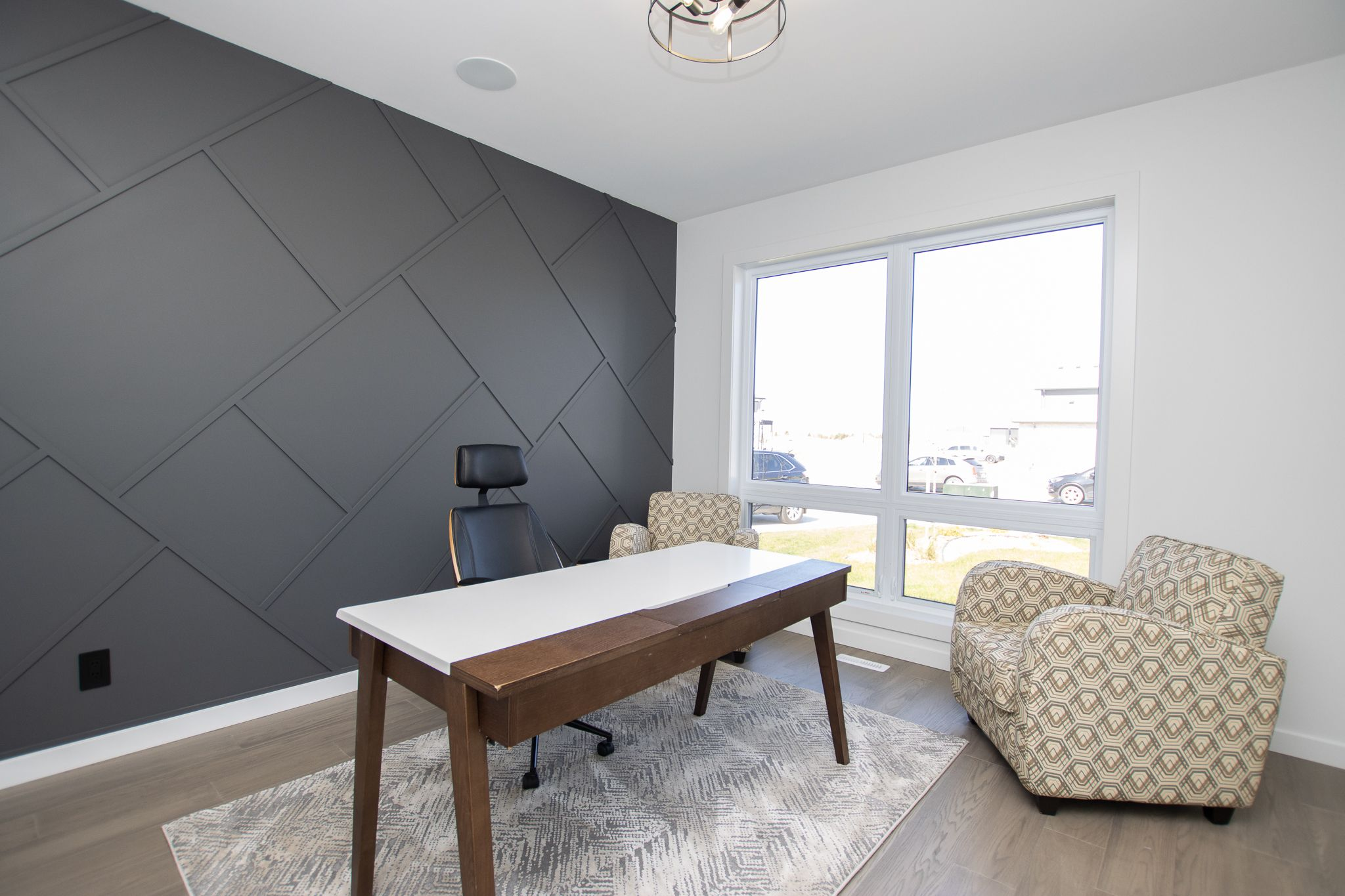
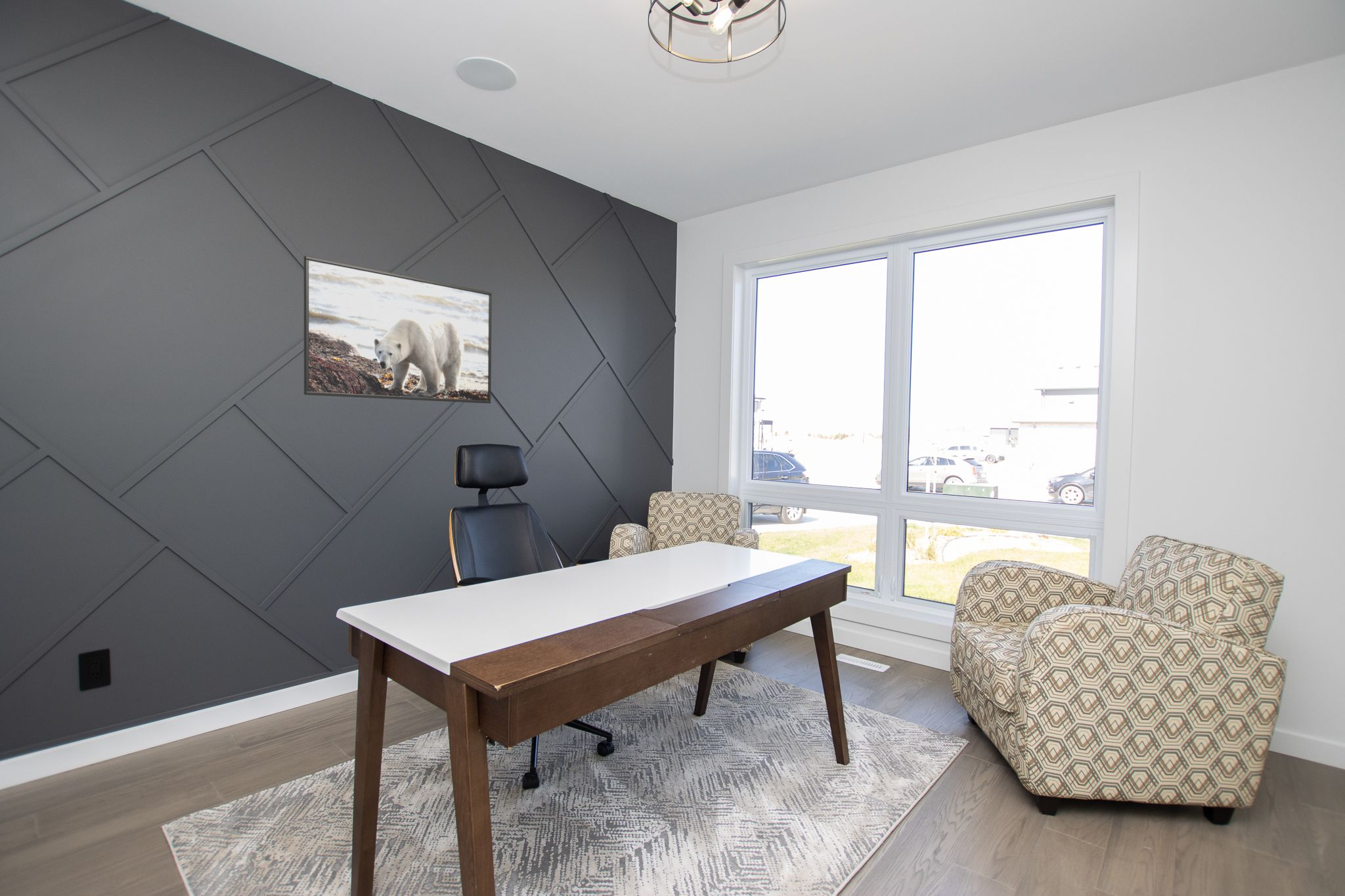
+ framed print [303,255,493,404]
